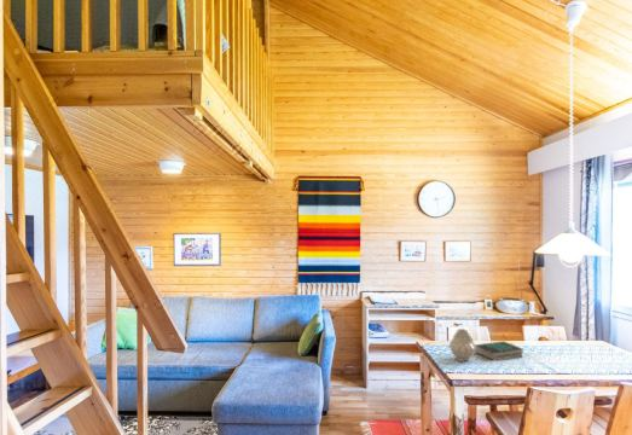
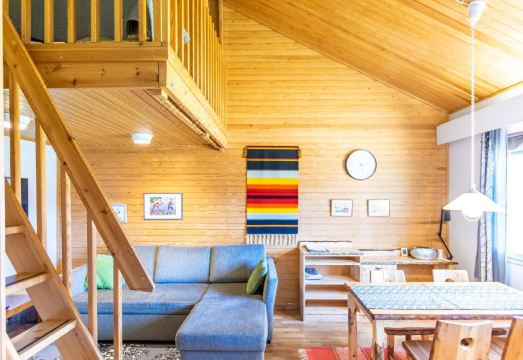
- book [474,340,523,361]
- vase [448,327,476,362]
